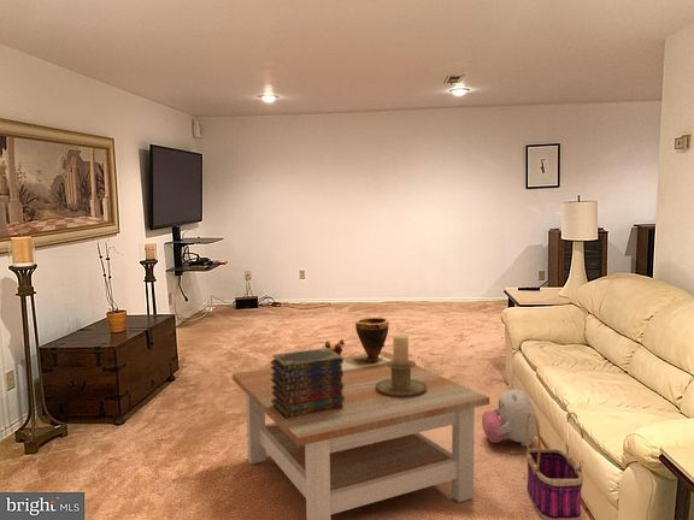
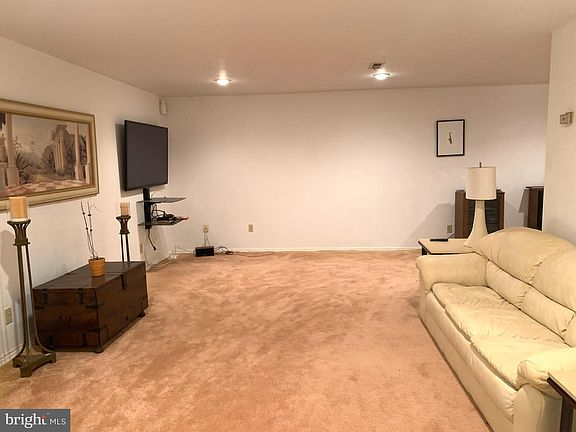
- basket [525,412,584,520]
- clay pot [324,317,392,371]
- candle holder [376,333,427,396]
- plush toy [481,384,541,448]
- book stack [269,347,345,420]
- coffee table [231,350,490,520]
